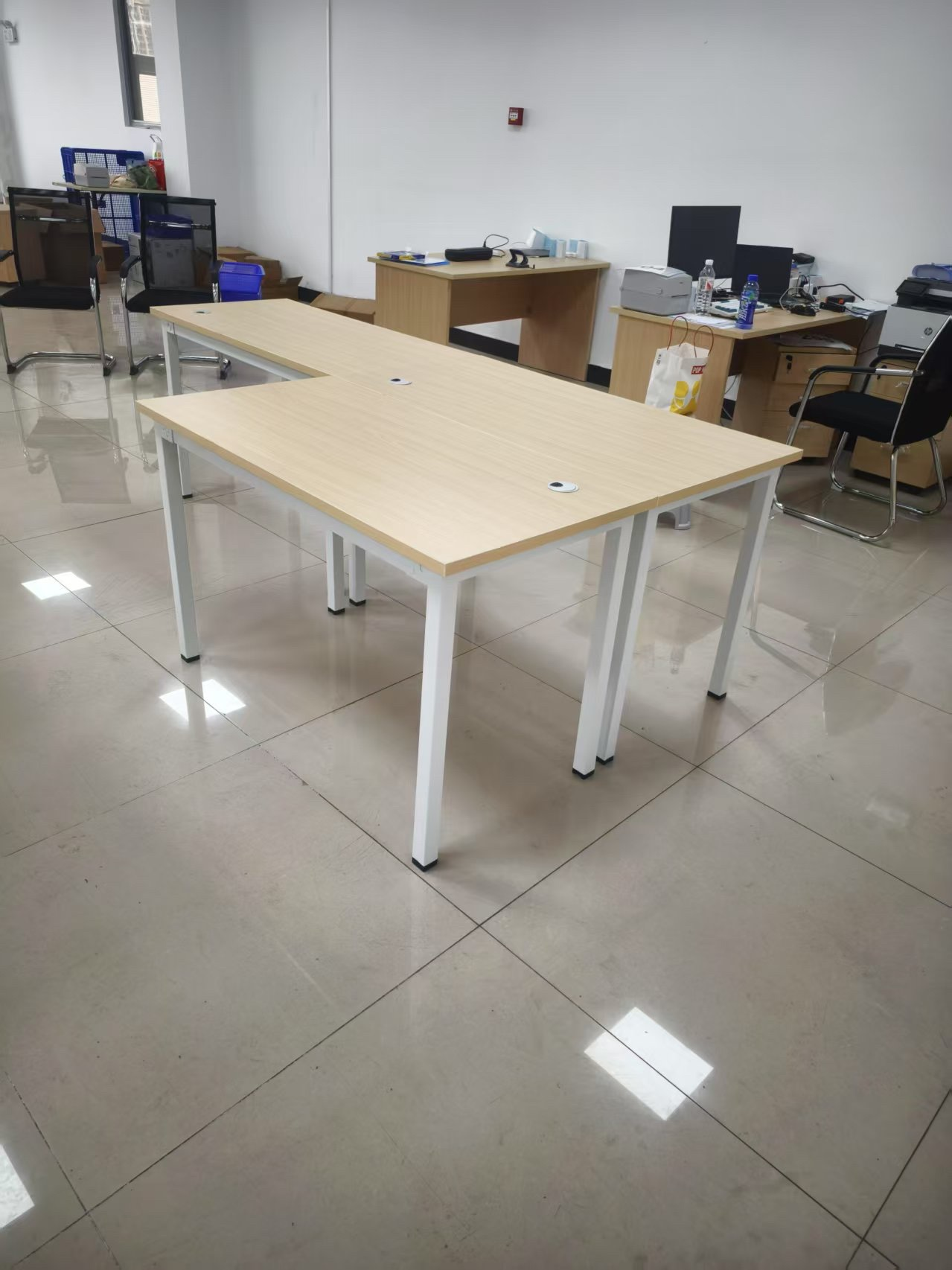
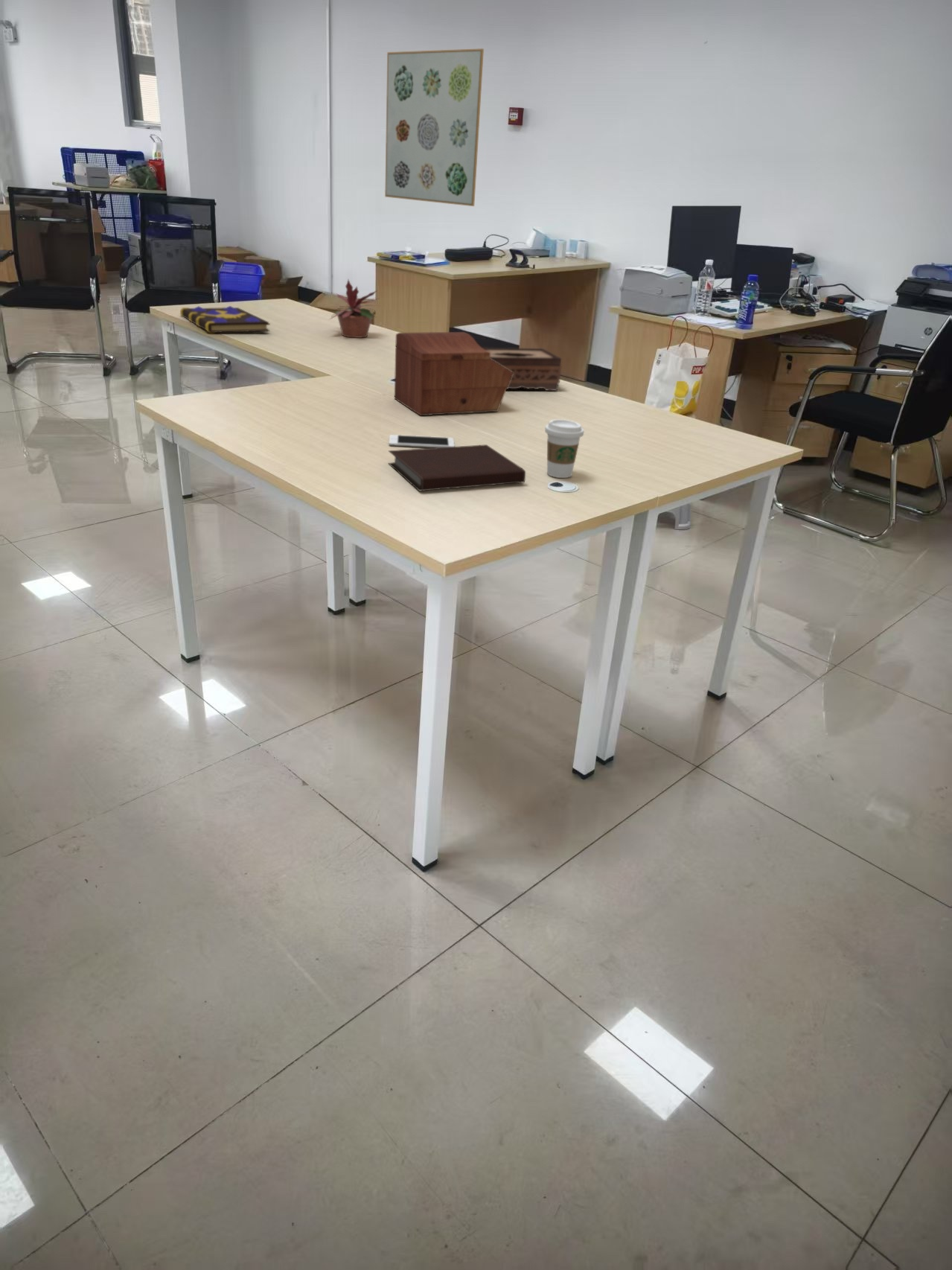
+ notebook [387,444,526,492]
+ cell phone [389,434,456,448]
+ coffee cup [544,418,585,479]
+ book [179,305,271,334]
+ wall art [384,48,485,207]
+ tissue box [482,347,562,392]
+ sewing box [394,331,513,416]
+ potted plant [328,279,380,339]
